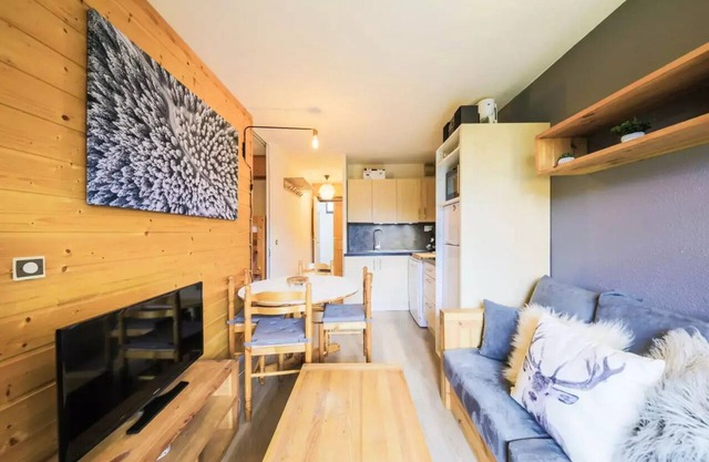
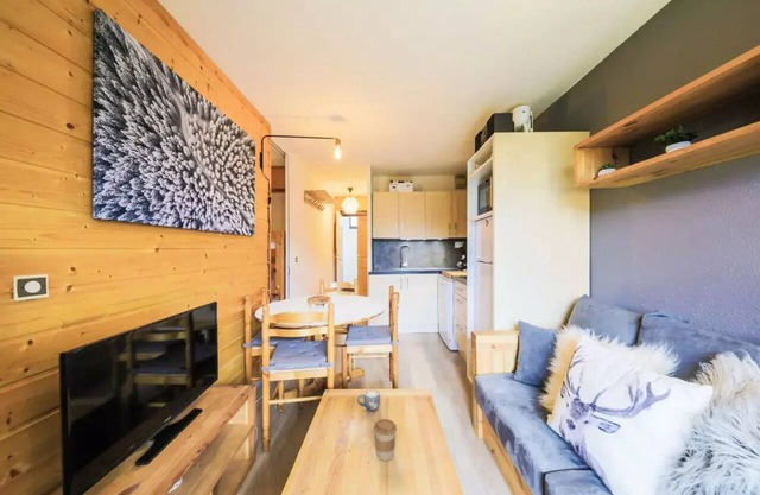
+ mug [356,389,381,412]
+ coffee cup [373,418,398,462]
